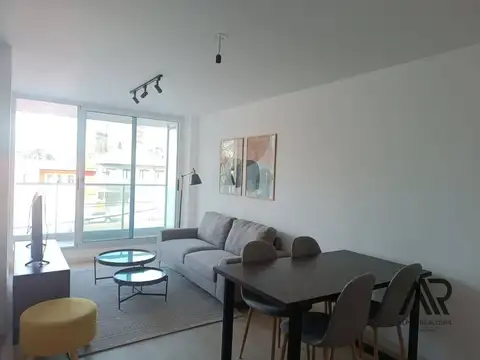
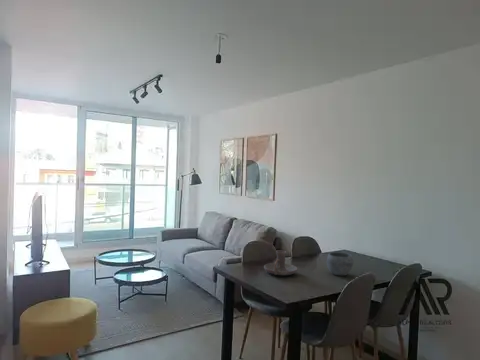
+ bowl [326,251,354,276]
+ candle holder [263,249,298,276]
